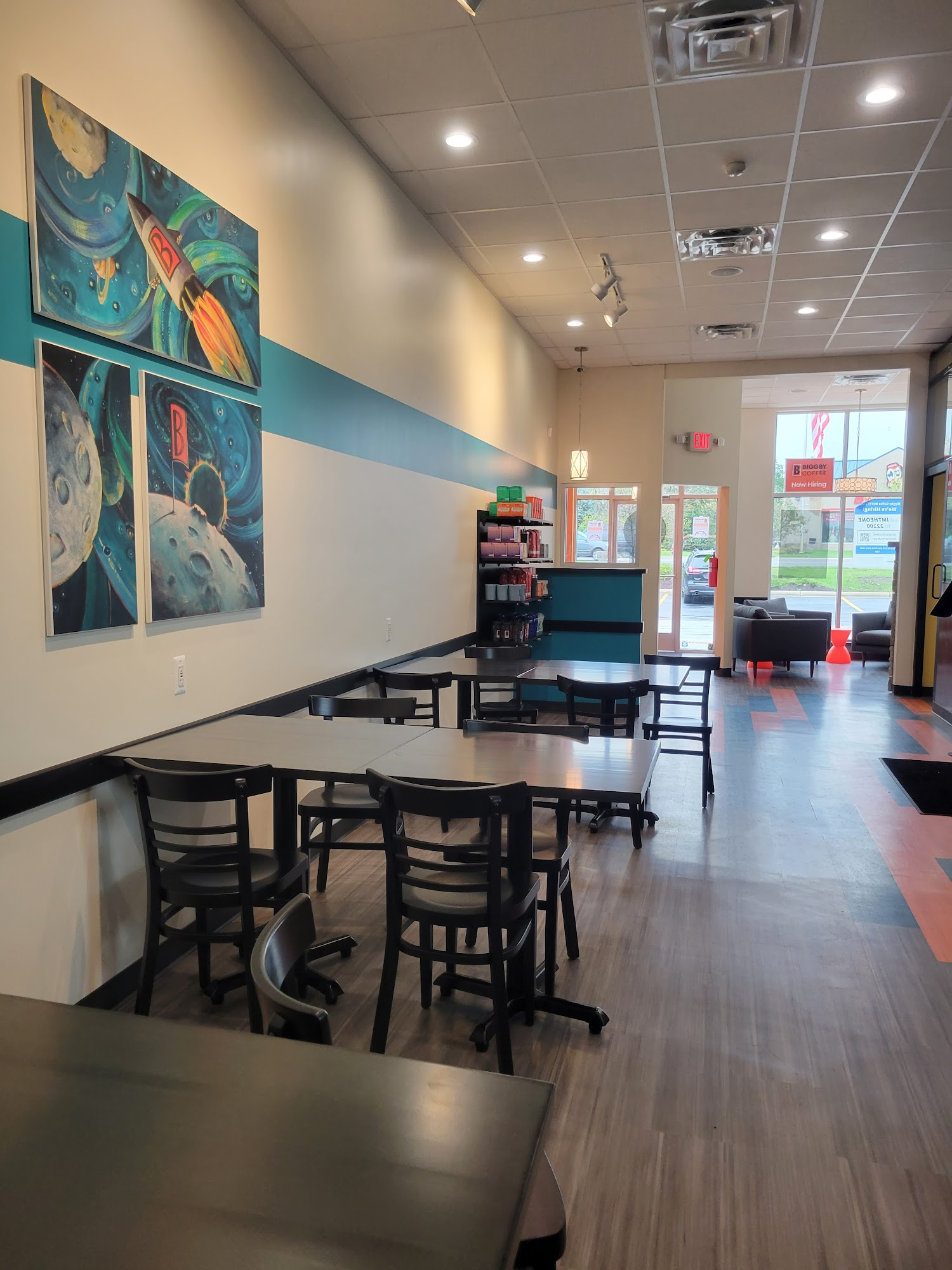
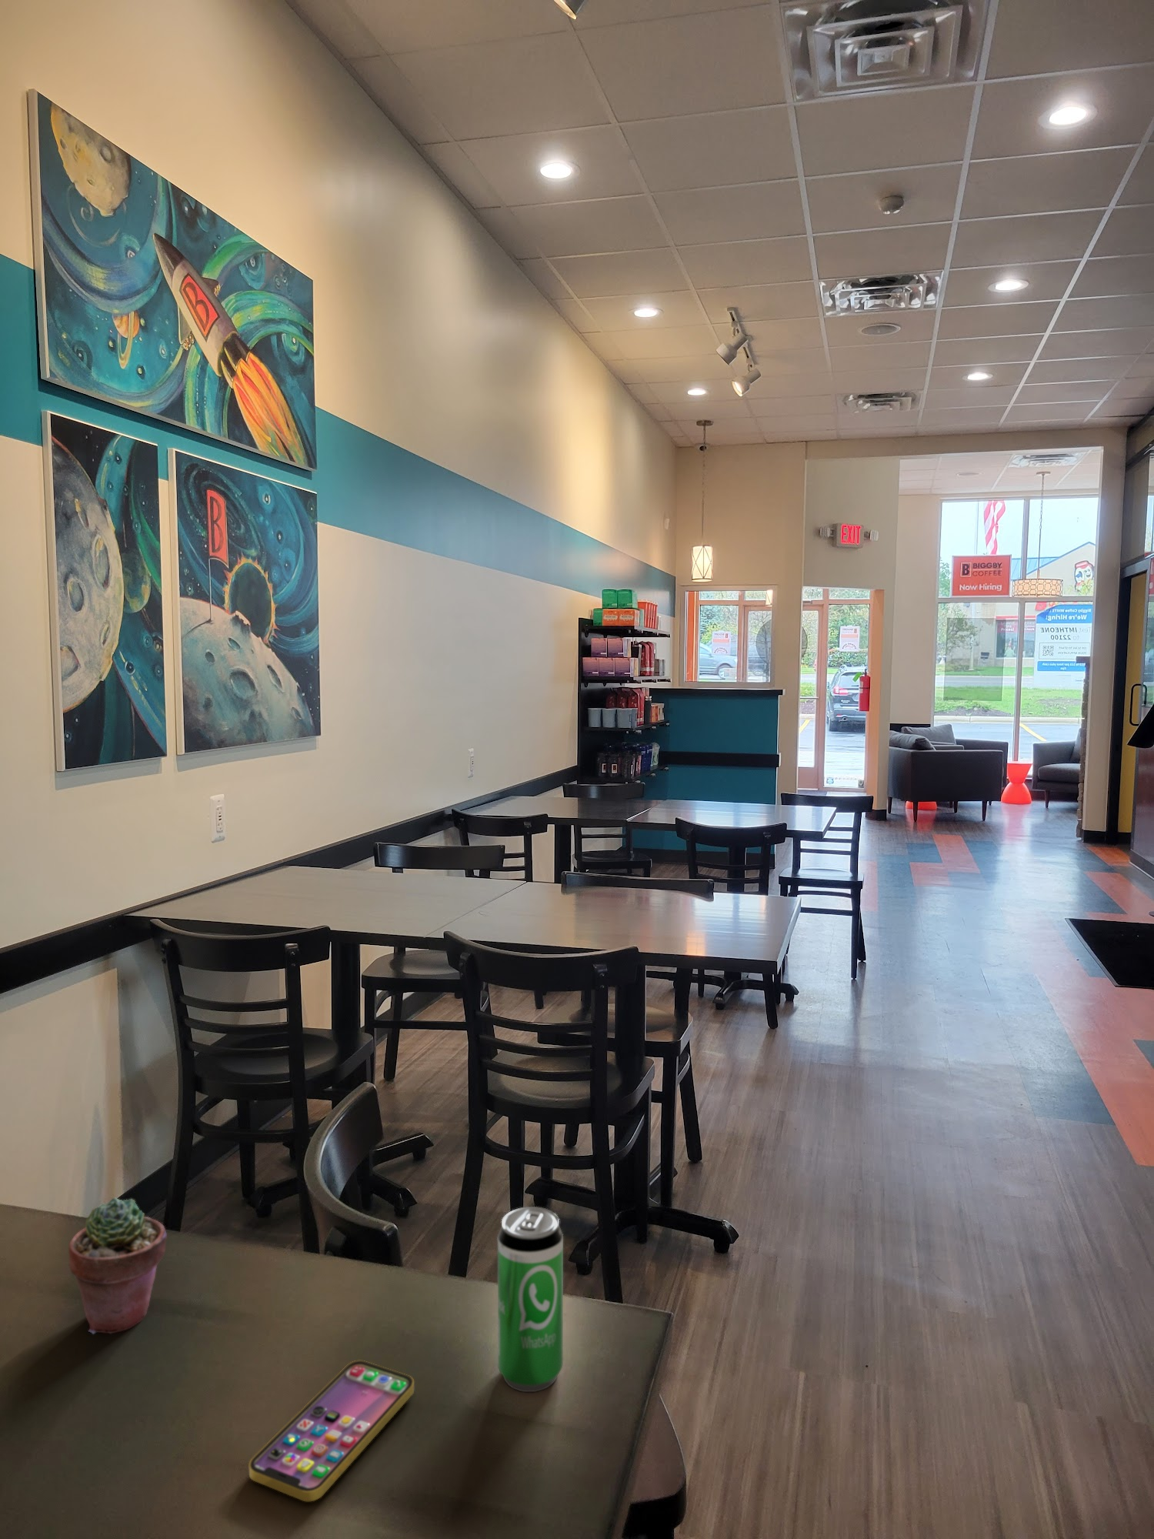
+ potted succulent [68,1196,167,1335]
+ smartphone [248,1360,415,1503]
+ beverage can [497,1206,564,1392]
